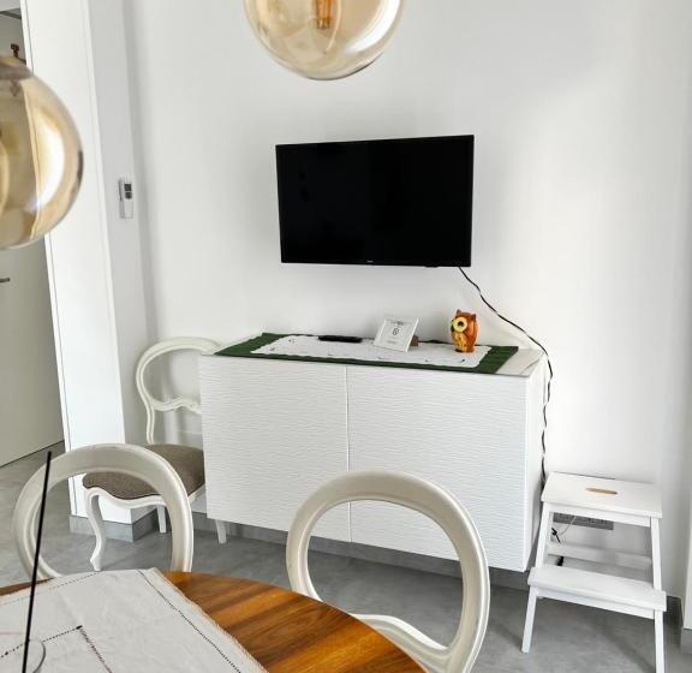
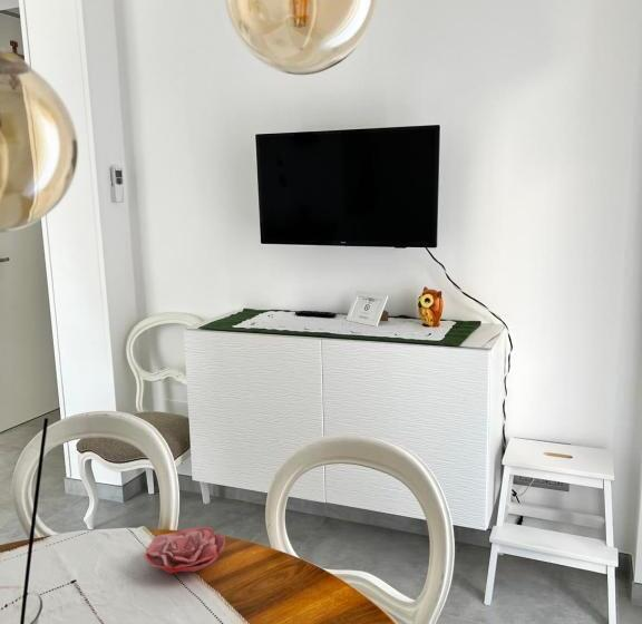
+ flower [143,526,226,574]
